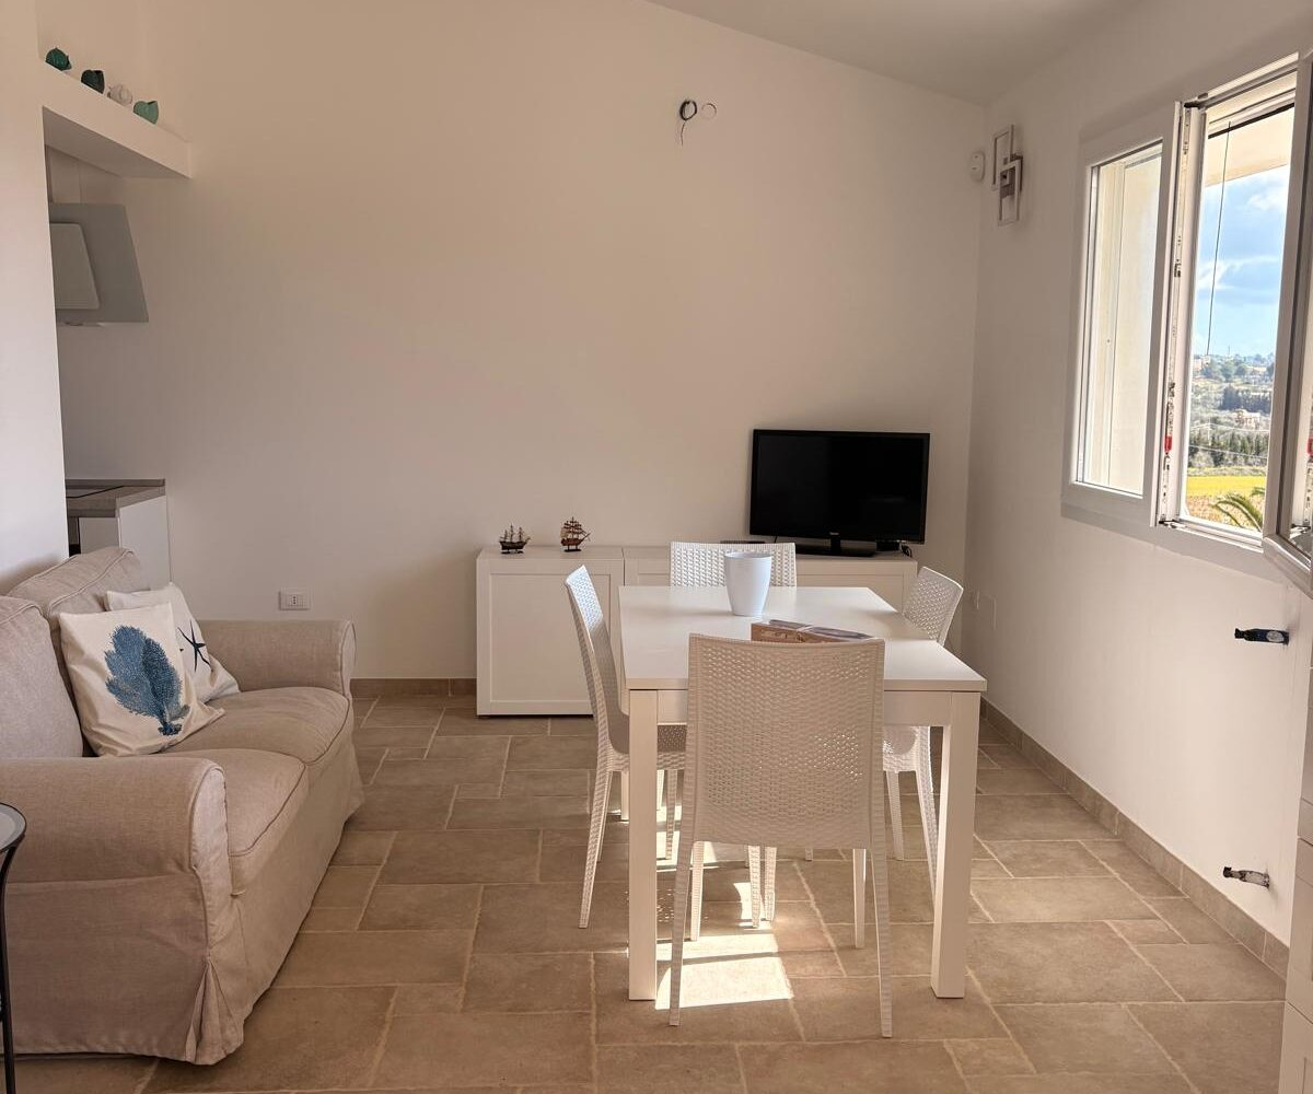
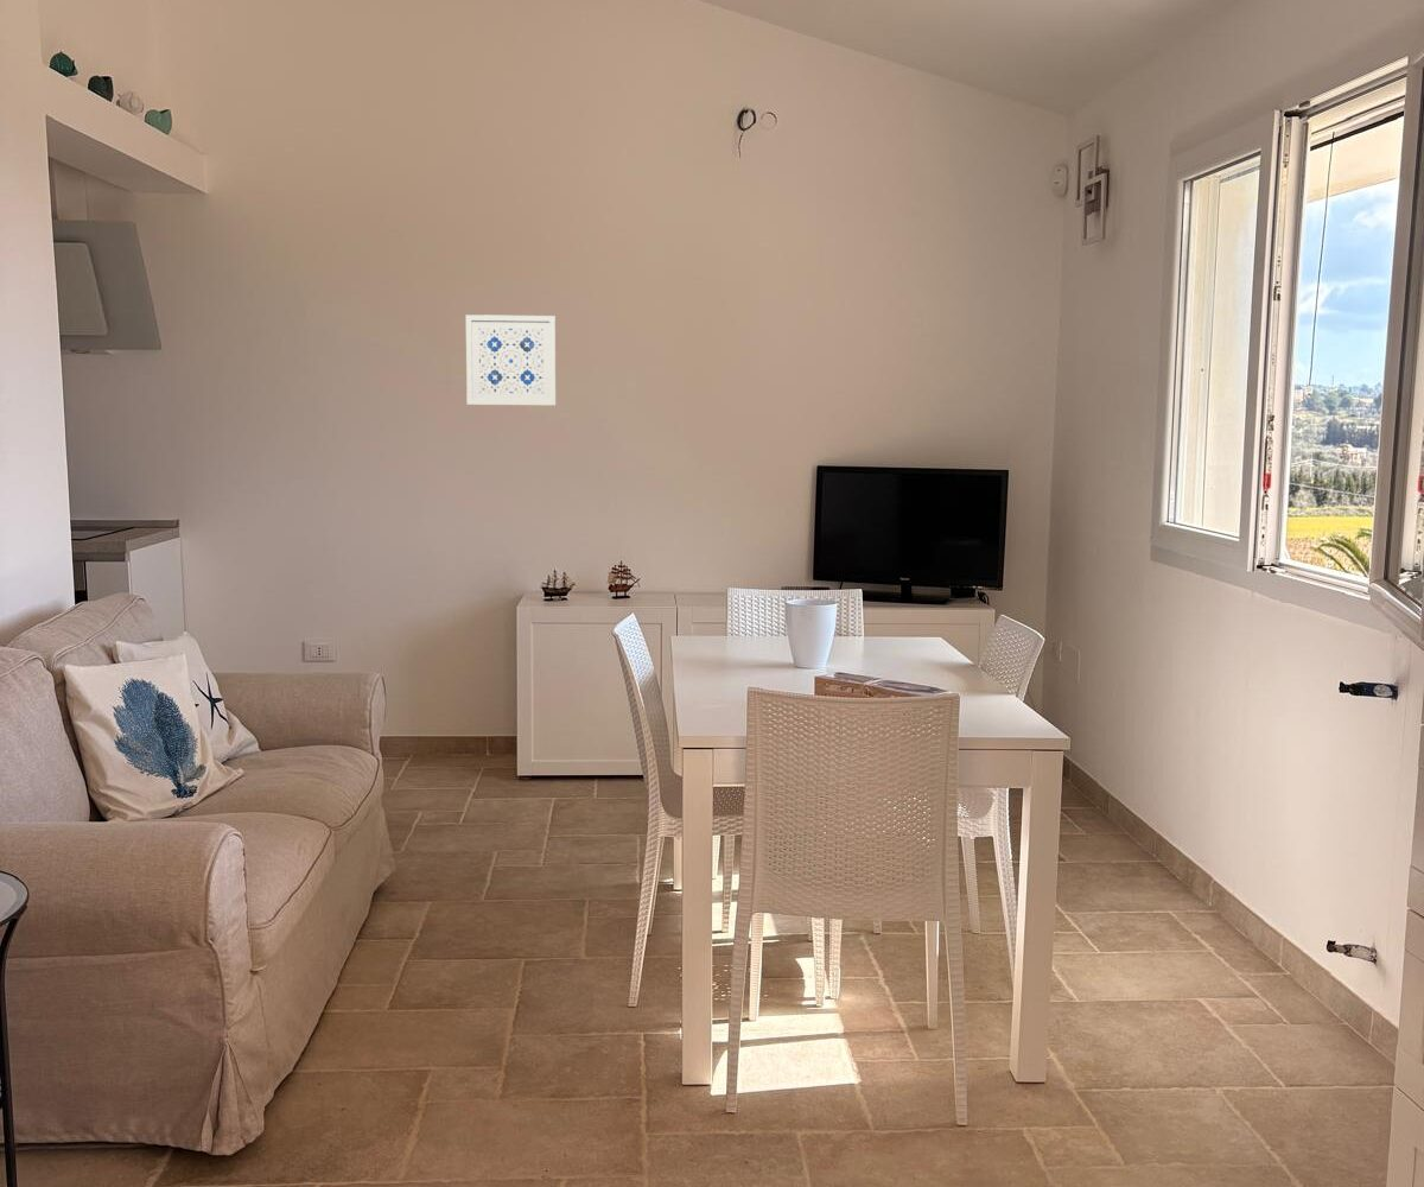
+ wall art [465,313,557,406]
